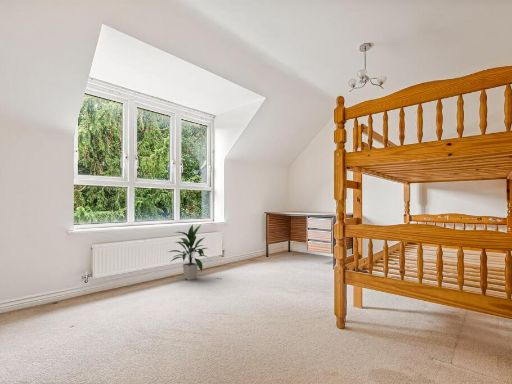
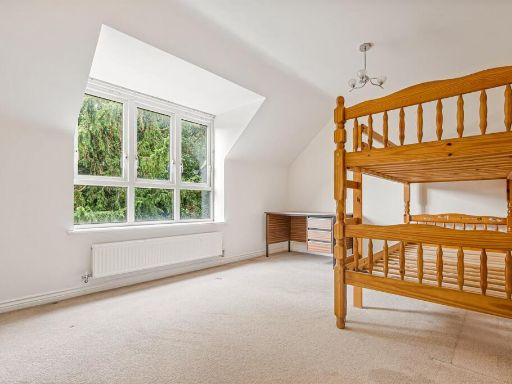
- indoor plant [168,224,210,281]
